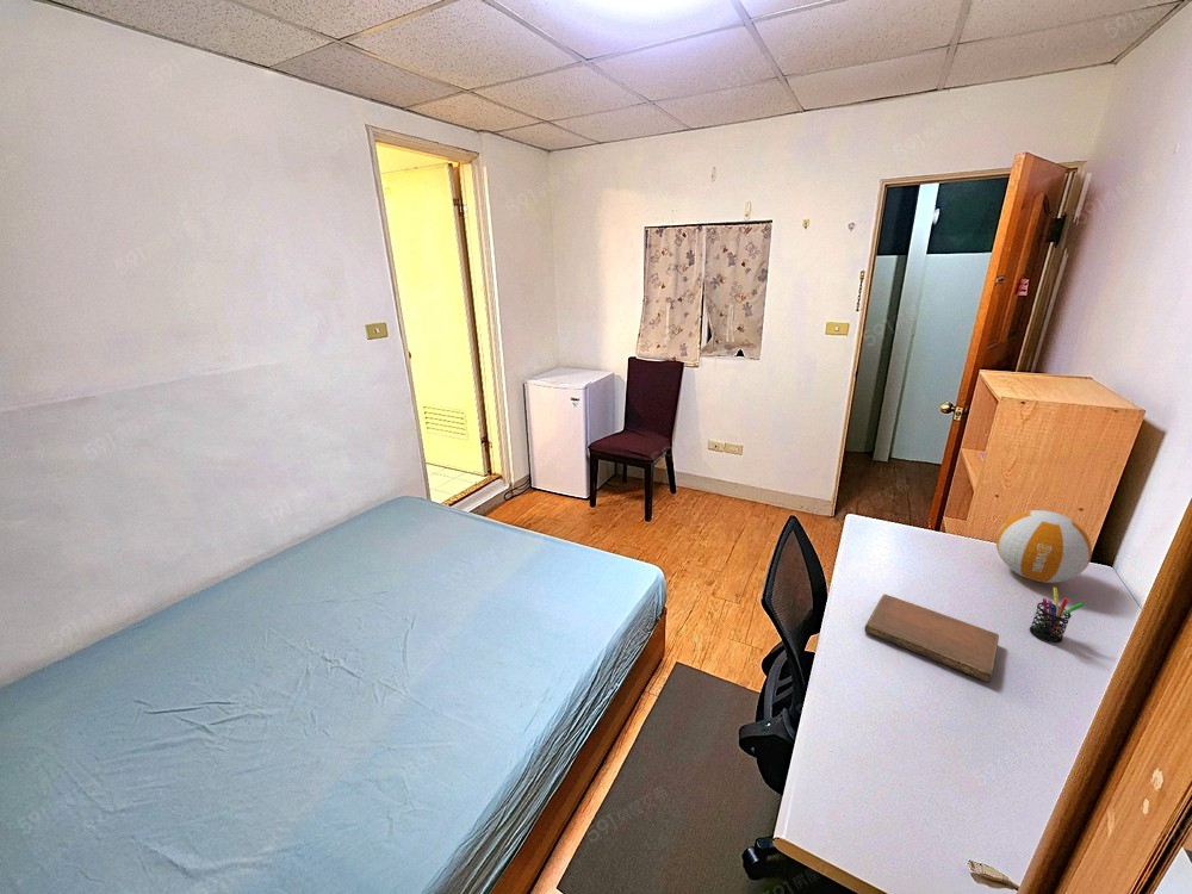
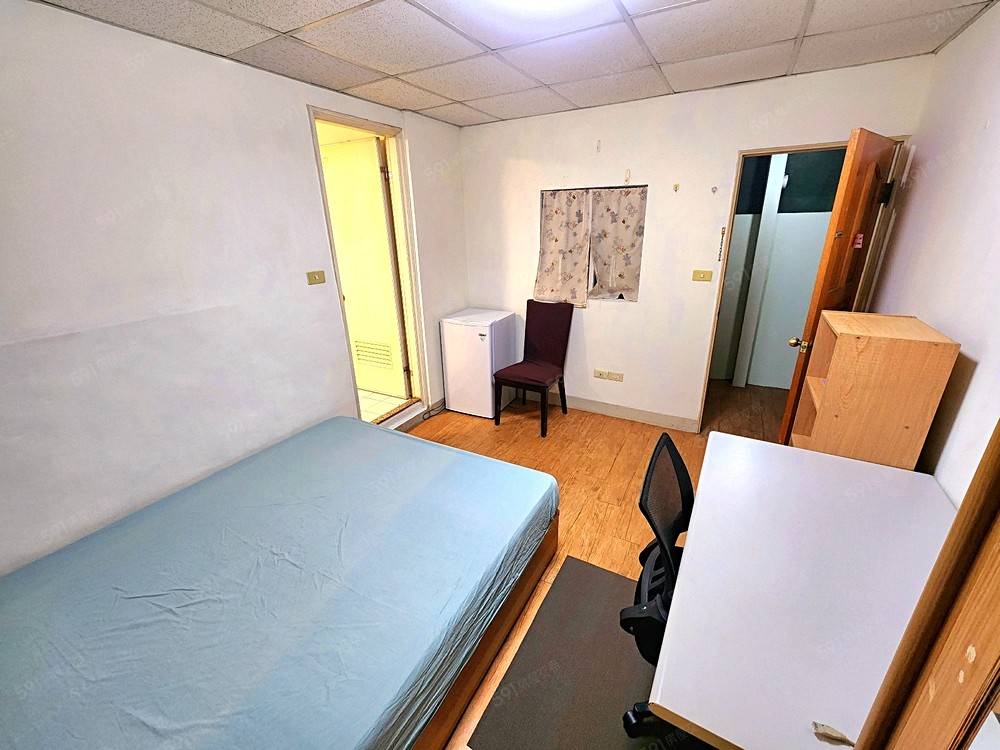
- volleyball [995,509,1093,584]
- pen holder [1029,586,1085,645]
- notebook [863,594,1000,683]
